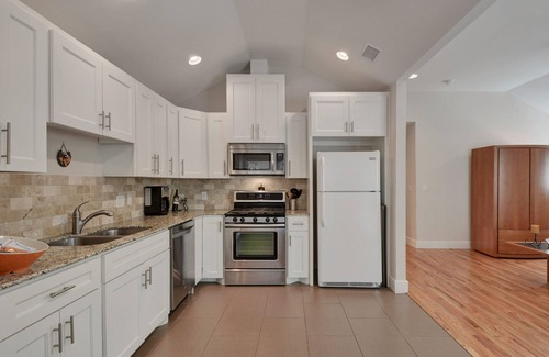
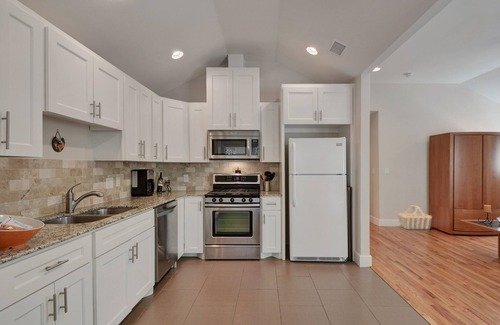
+ basket [397,204,433,231]
